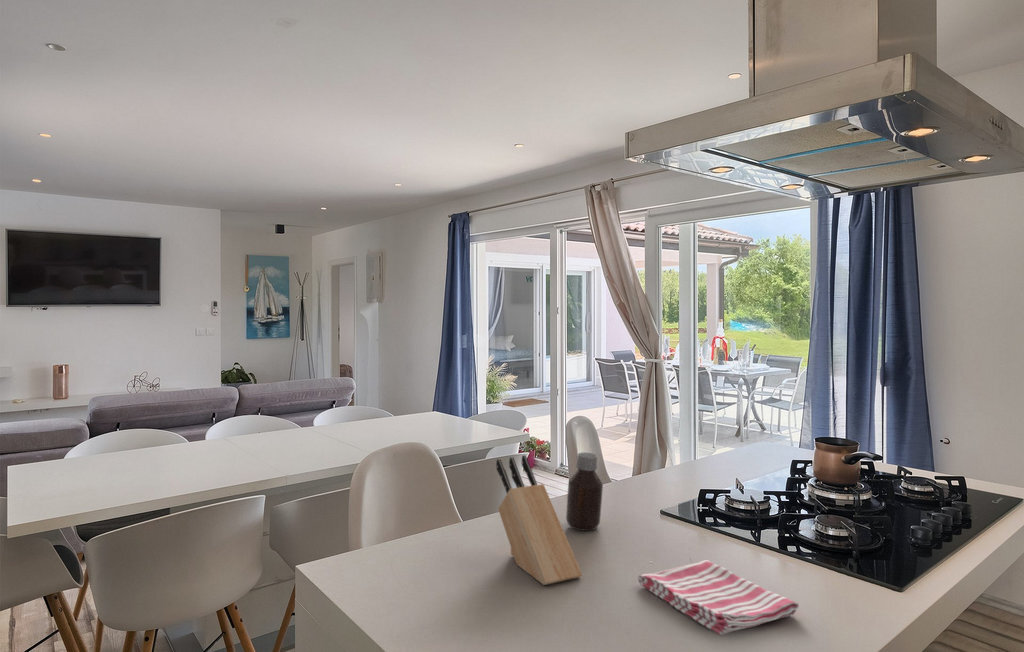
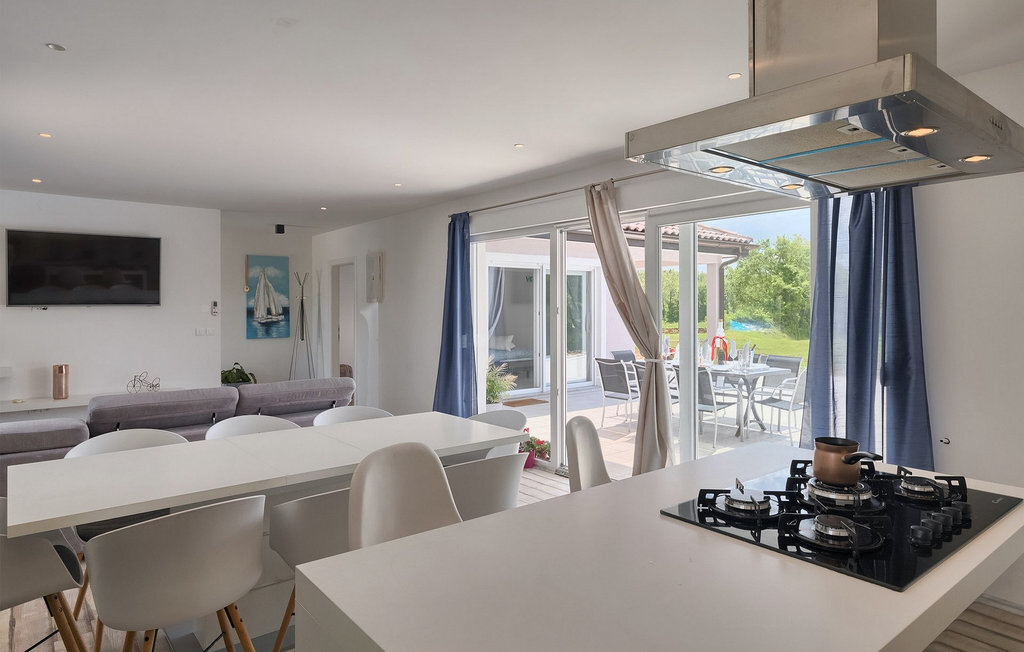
- dish towel [637,559,800,636]
- knife block [495,454,583,586]
- bottle [565,451,604,532]
